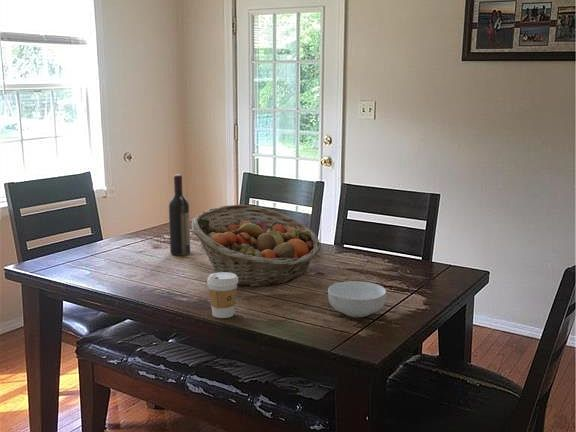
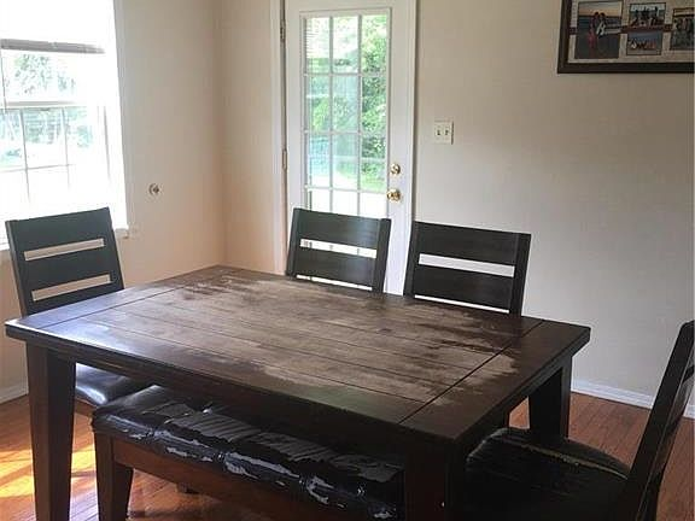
- cereal bowl [327,280,387,318]
- coffee cup [206,272,238,319]
- wine bottle [168,174,191,256]
- fruit basket [190,203,321,288]
